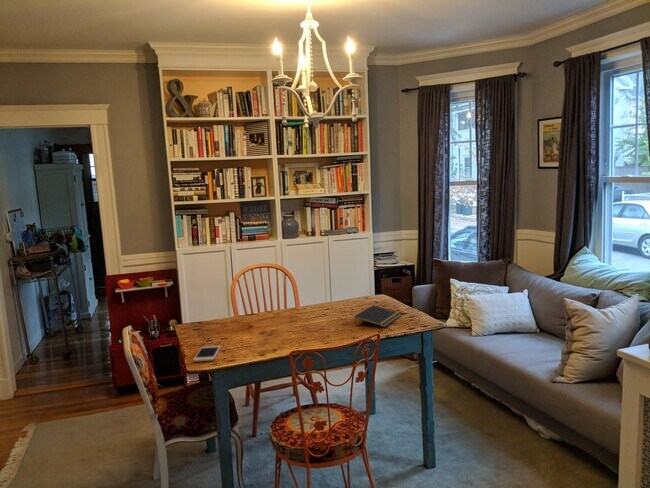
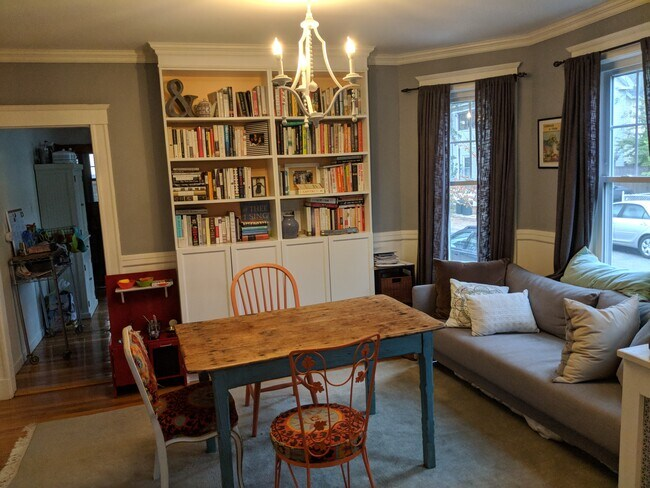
- cell phone [192,345,222,363]
- notepad [354,304,402,328]
